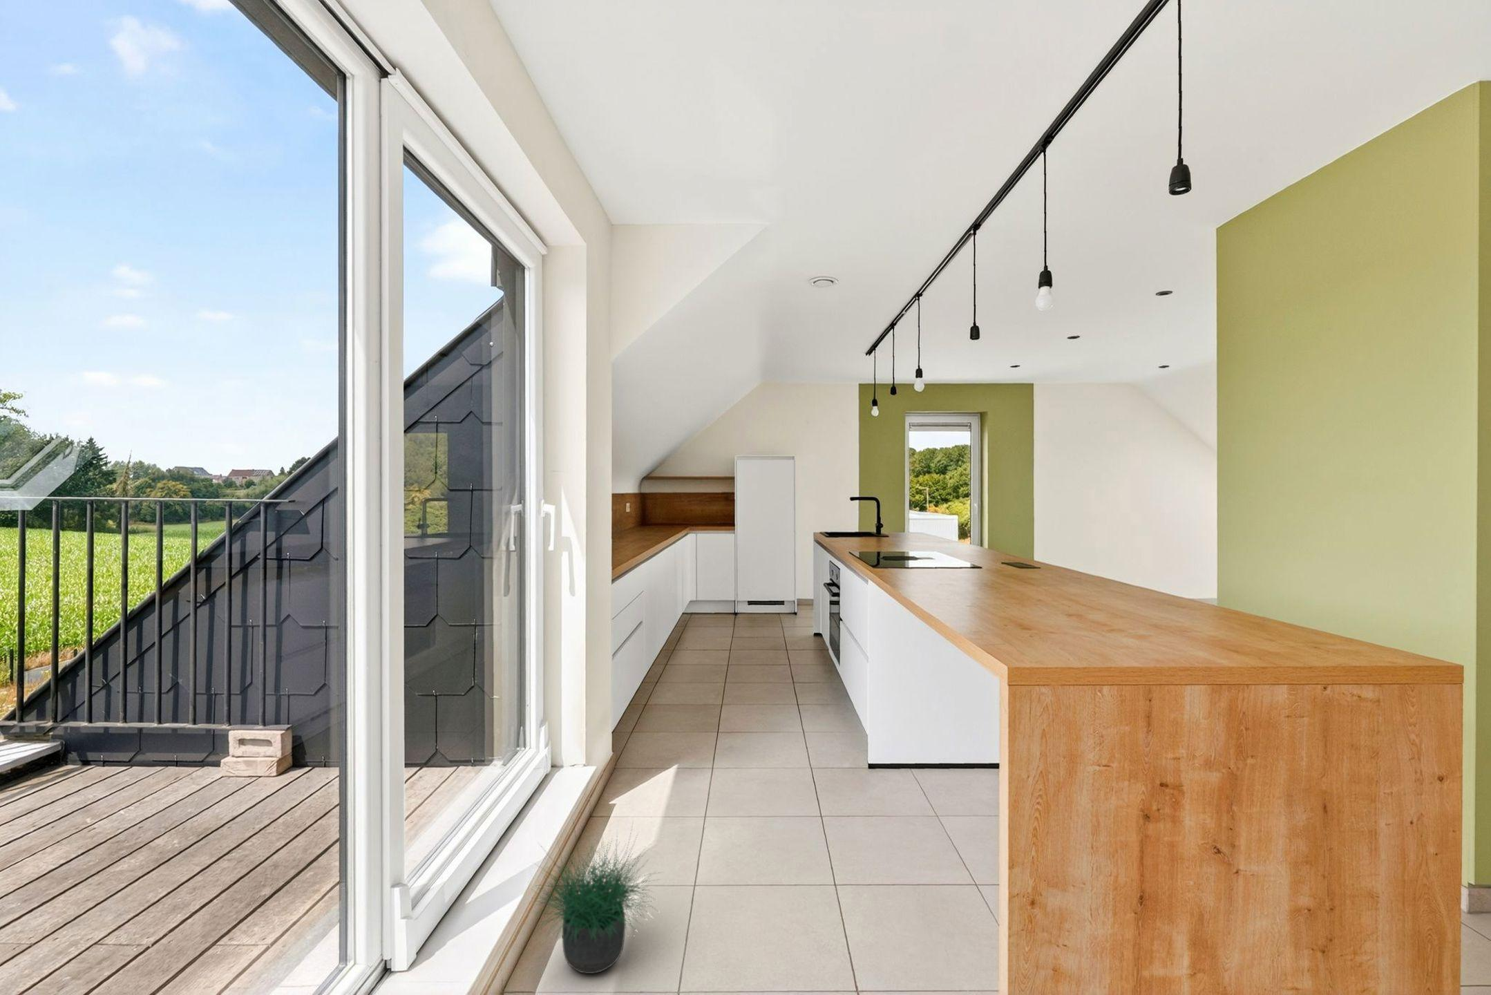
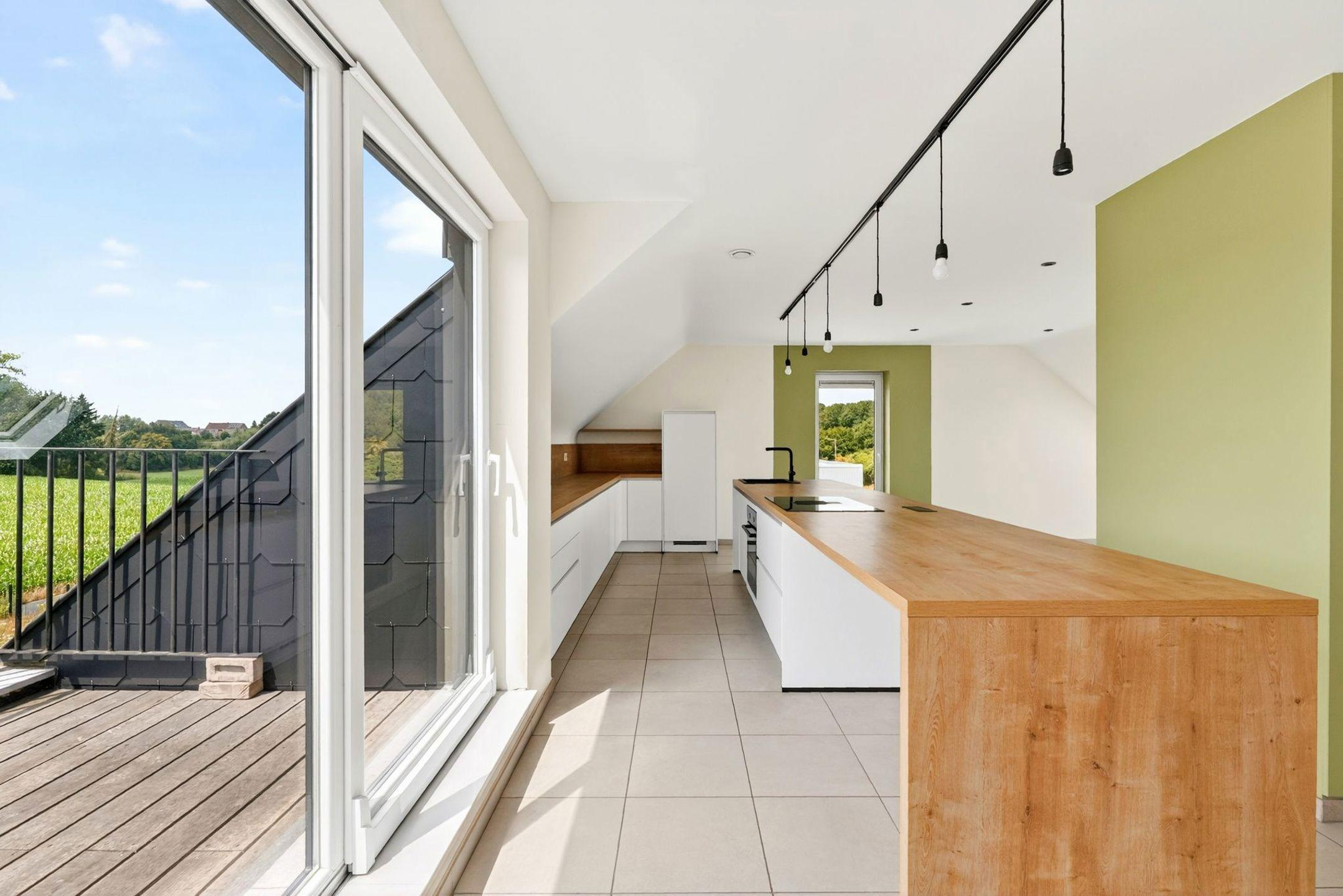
- potted plant [530,820,663,974]
